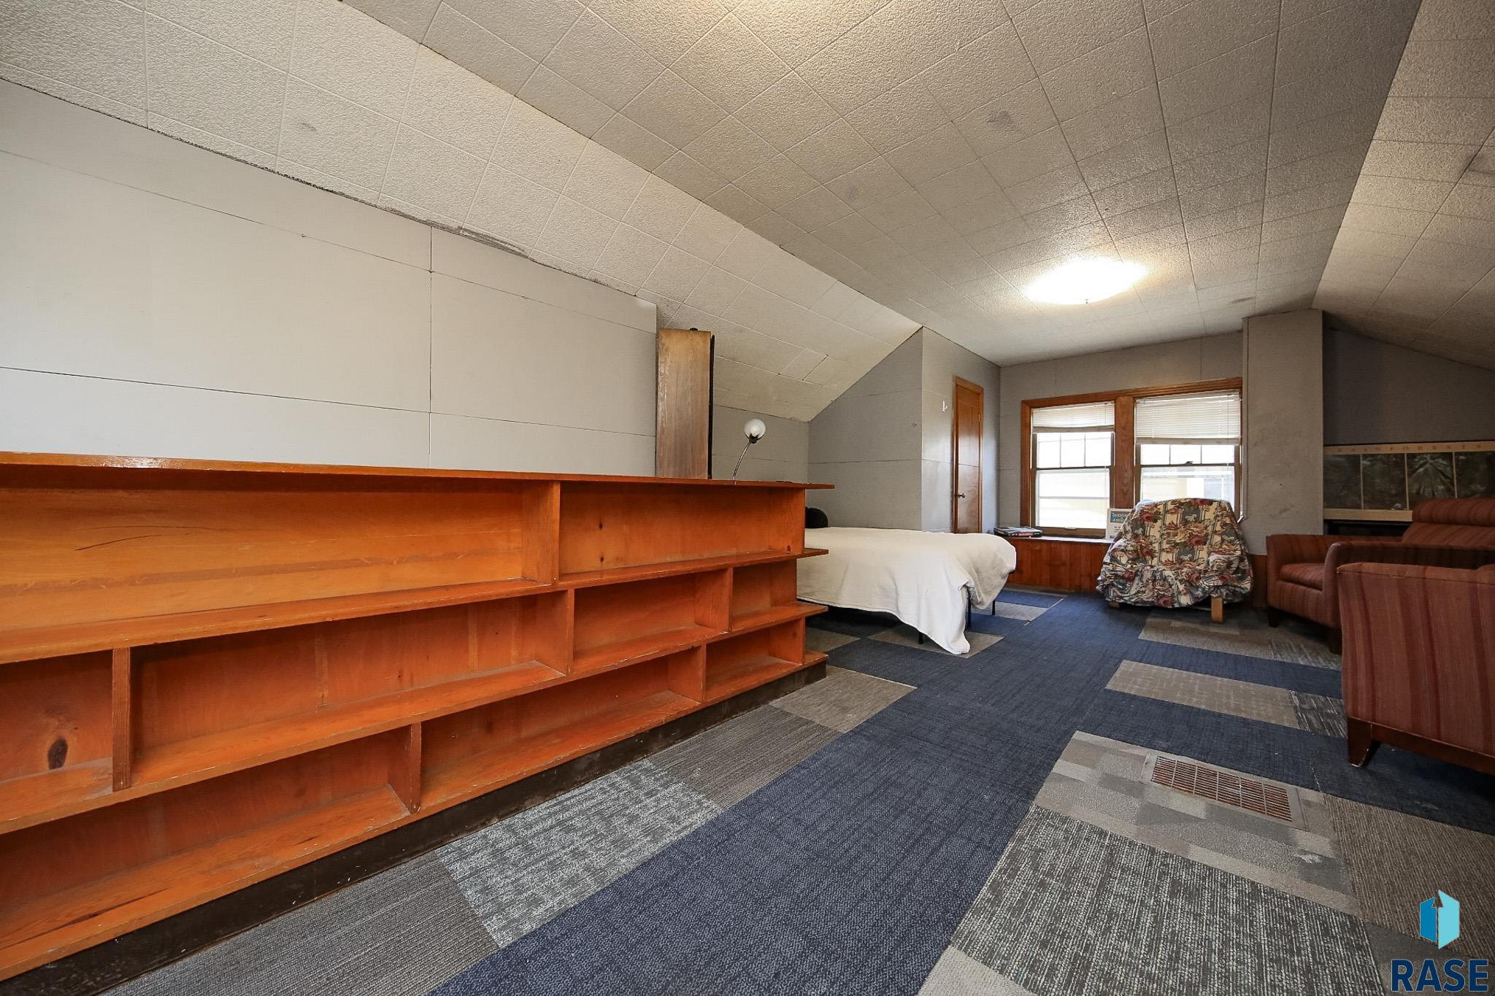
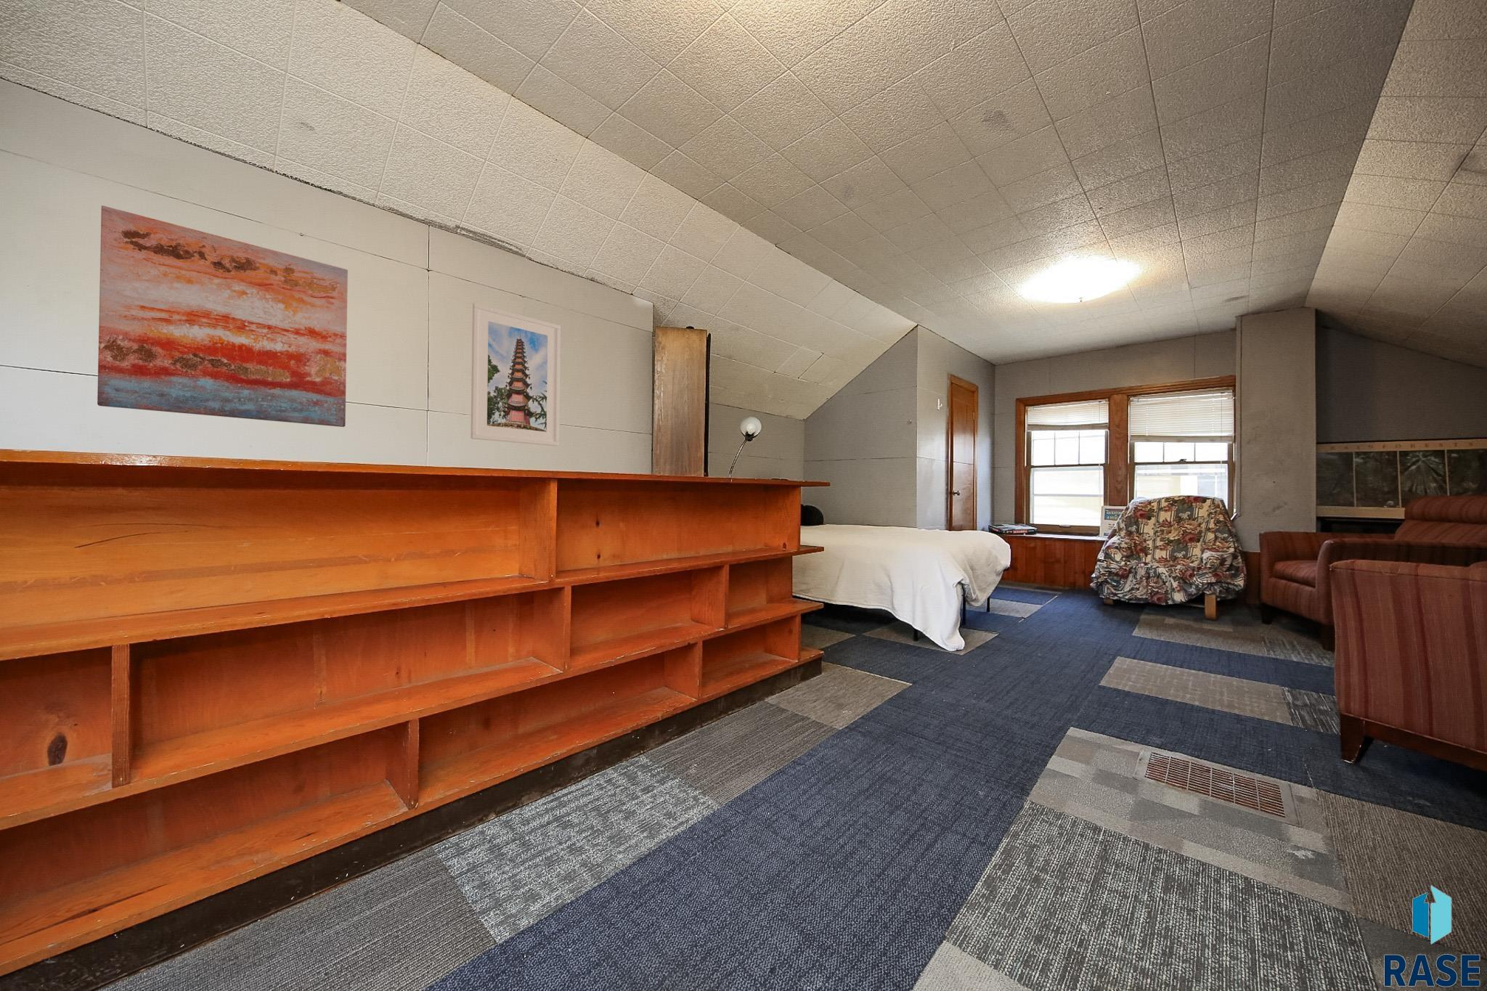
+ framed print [470,303,562,447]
+ wall art [96,205,348,428]
